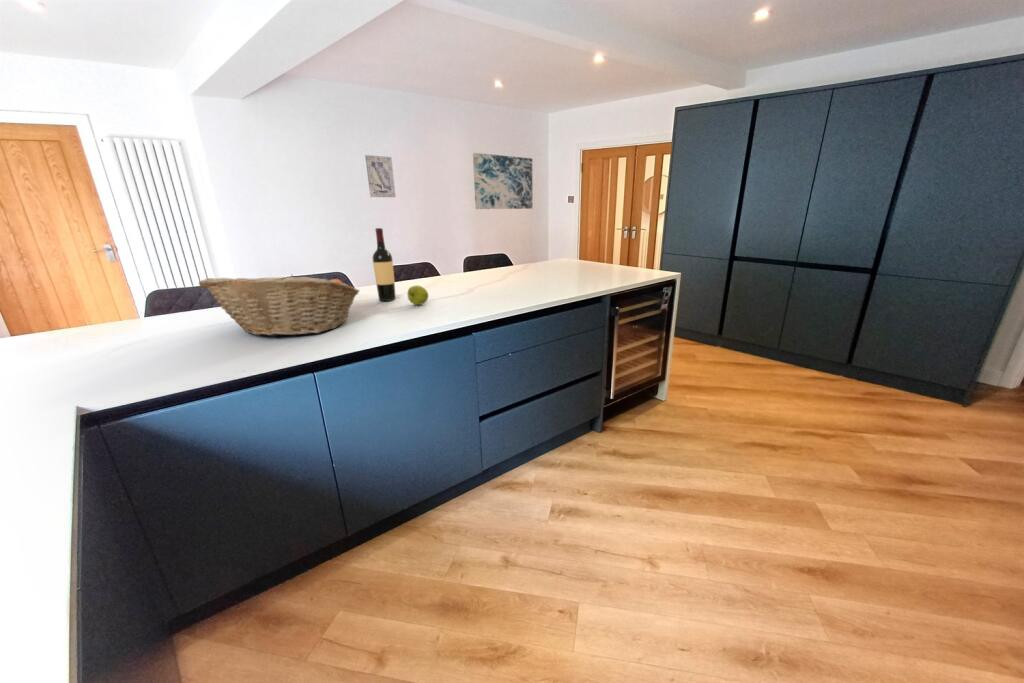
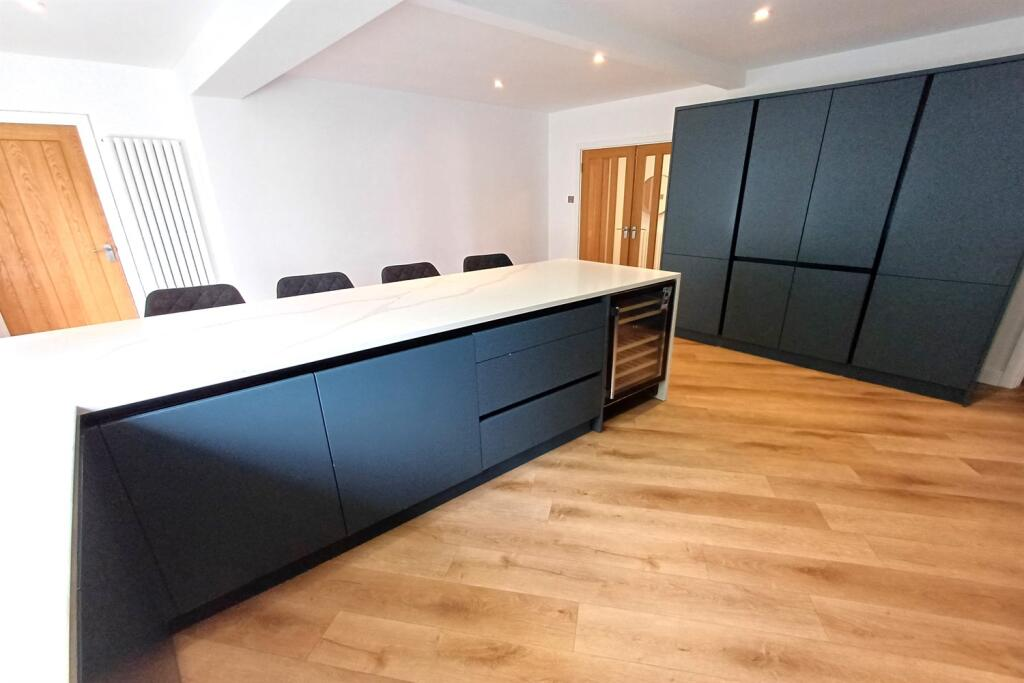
- wall art [472,152,533,210]
- apple [407,284,429,306]
- wine bottle [372,227,397,302]
- fruit basket [198,273,361,338]
- wall art [364,154,397,198]
